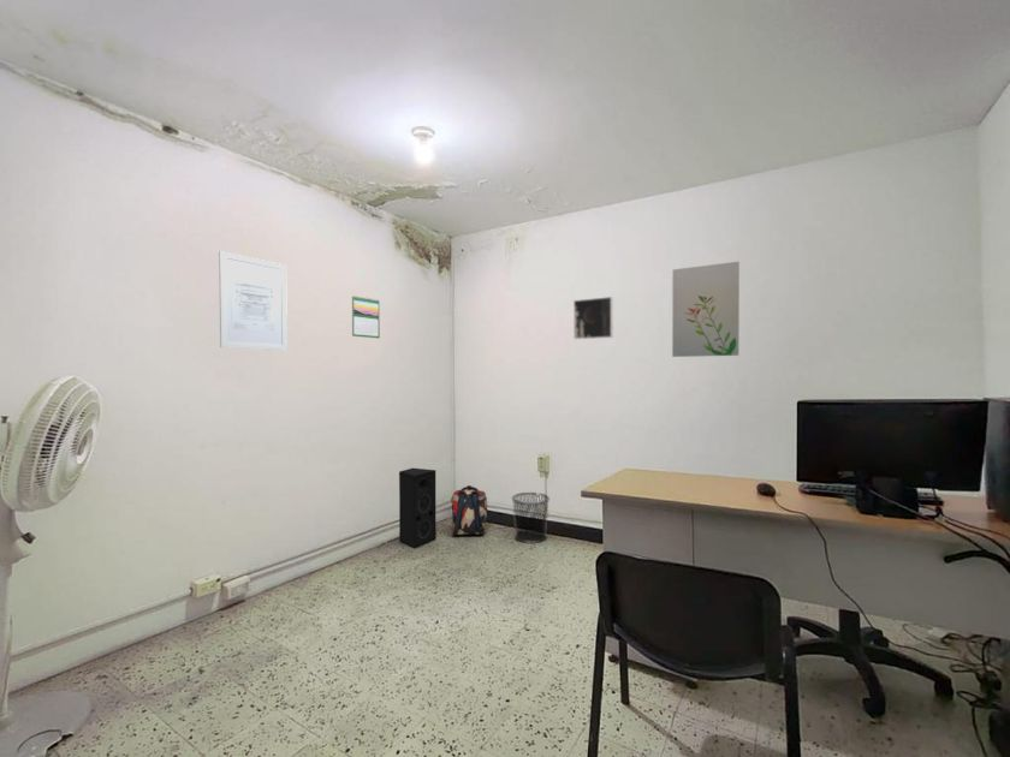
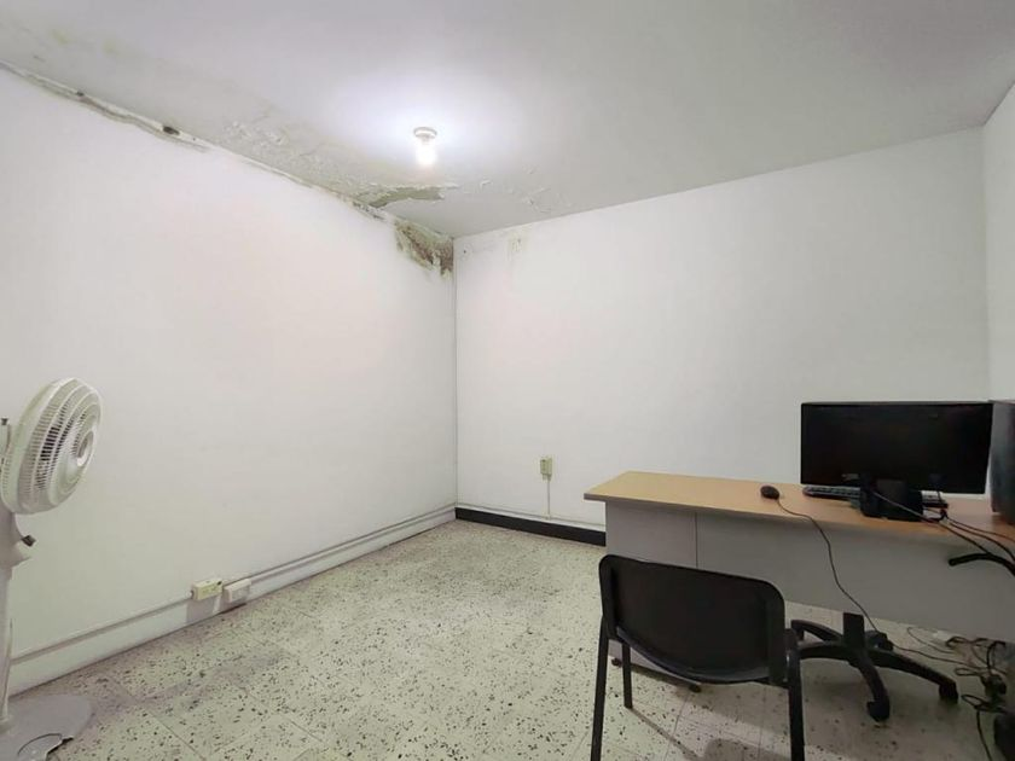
- speaker [398,466,436,549]
- calendar [351,294,381,339]
- wall art [218,250,289,351]
- waste bin [511,491,551,544]
- wall art [671,261,741,358]
- backpack [450,484,488,536]
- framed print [572,296,614,340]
